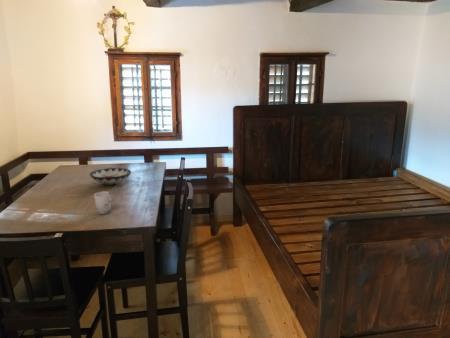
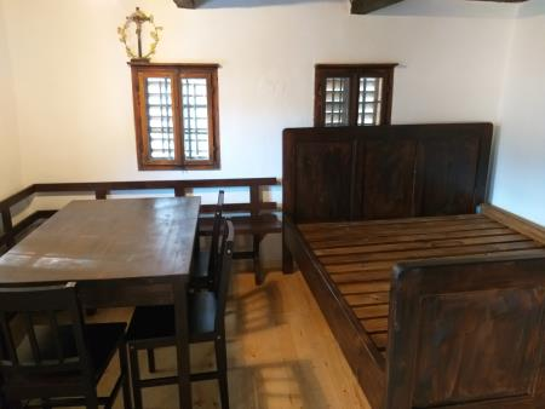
- cup [93,191,115,215]
- bowl [89,167,132,187]
